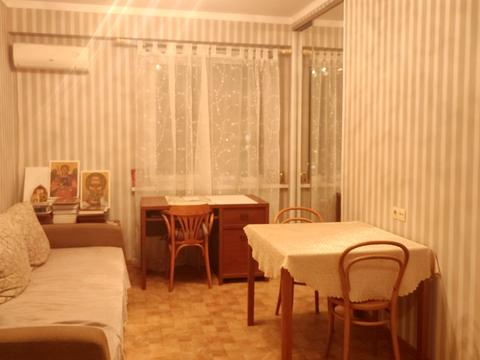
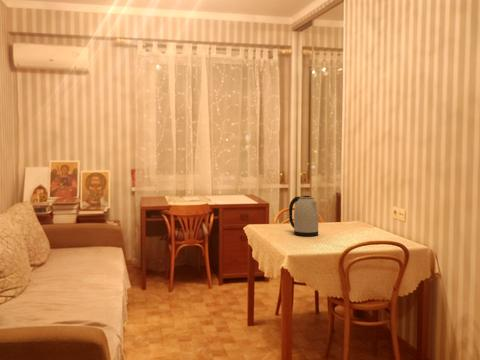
+ kettle [288,195,319,237]
